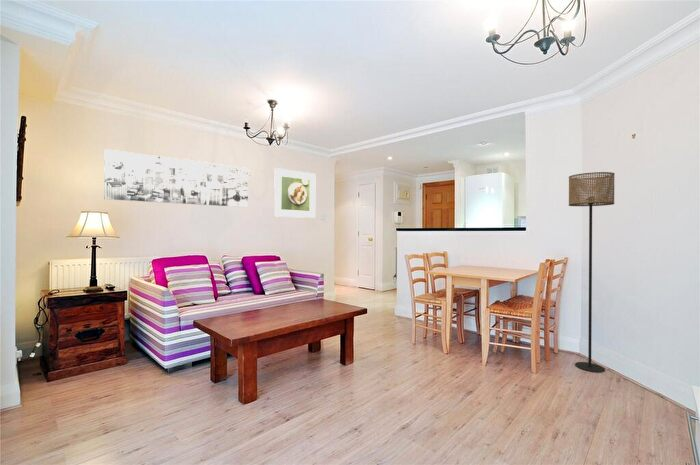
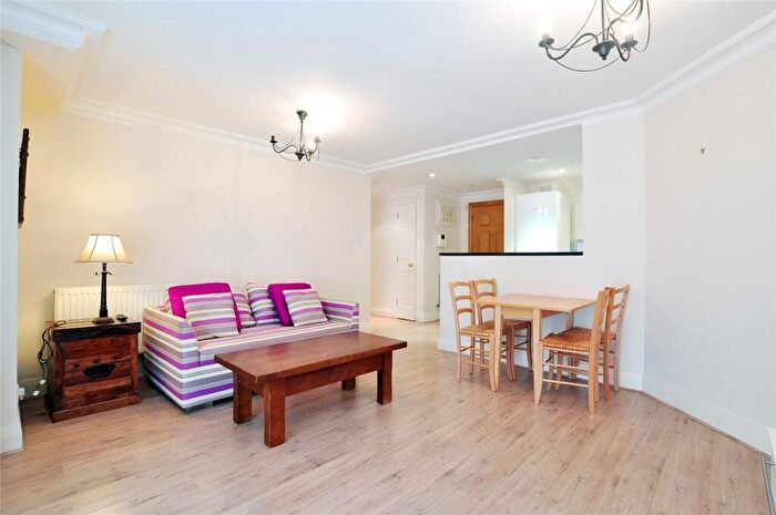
- wall art [103,148,249,208]
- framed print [273,167,317,219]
- floor lamp [568,171,615,373]
